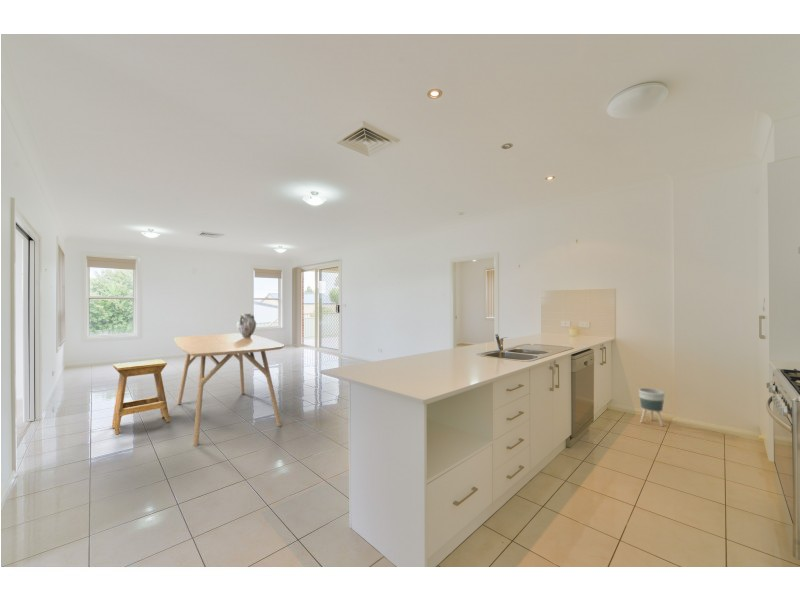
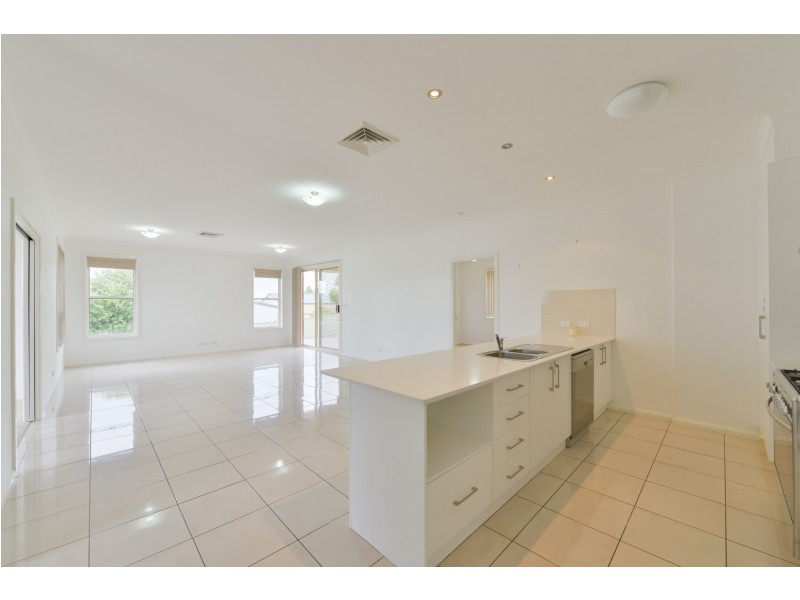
- stool [111,358,171,435]
- planter [638,387,666,427]
- ceramic jug [236,313,257,338]
- dining table [174,332,285,447]
